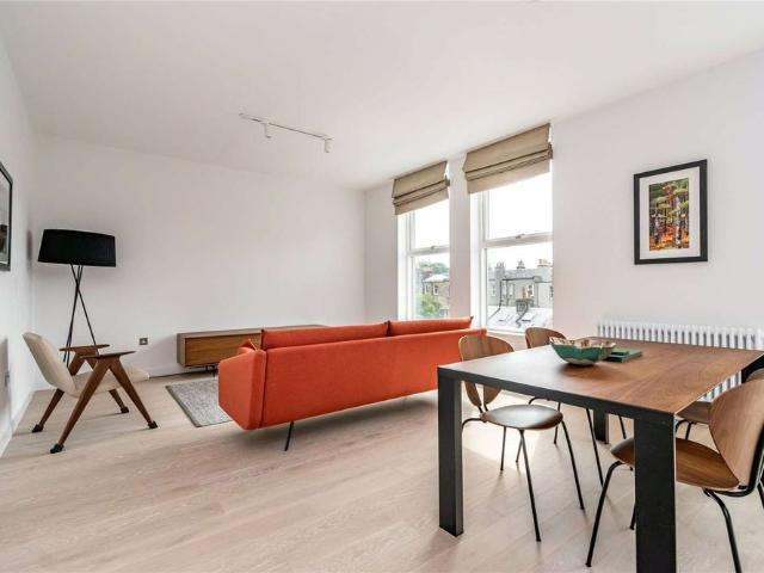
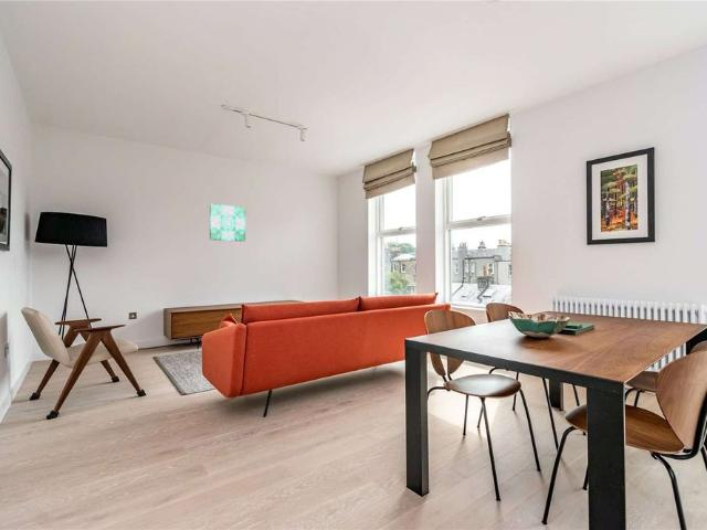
+ wall art [209,203,246,243]
